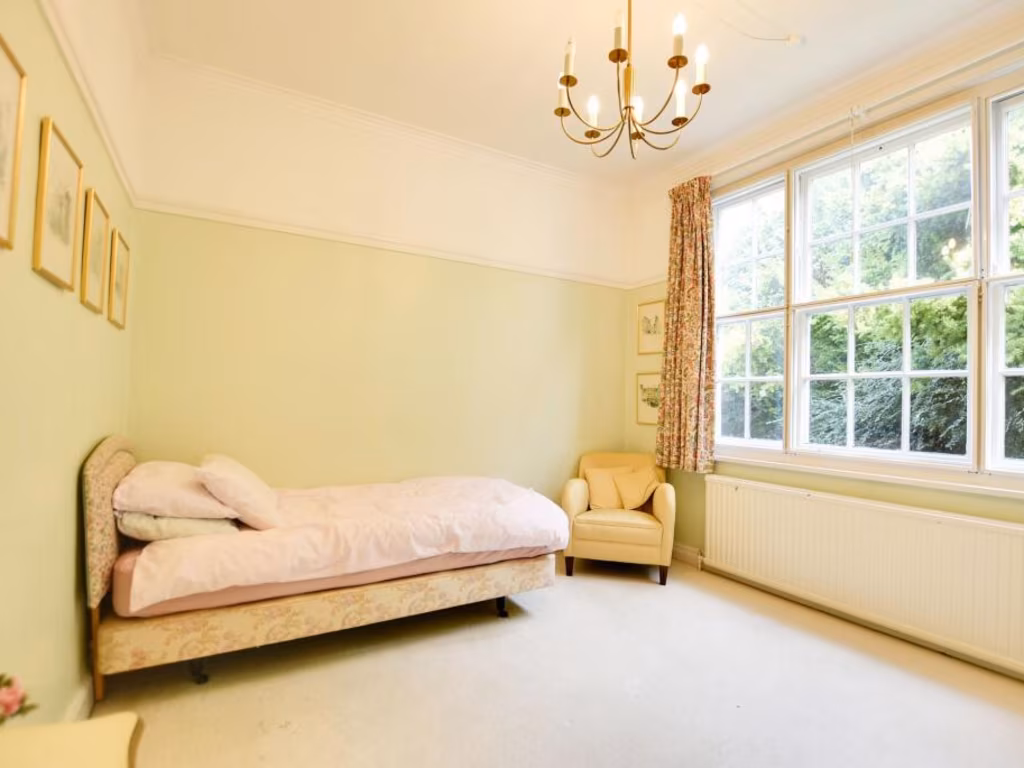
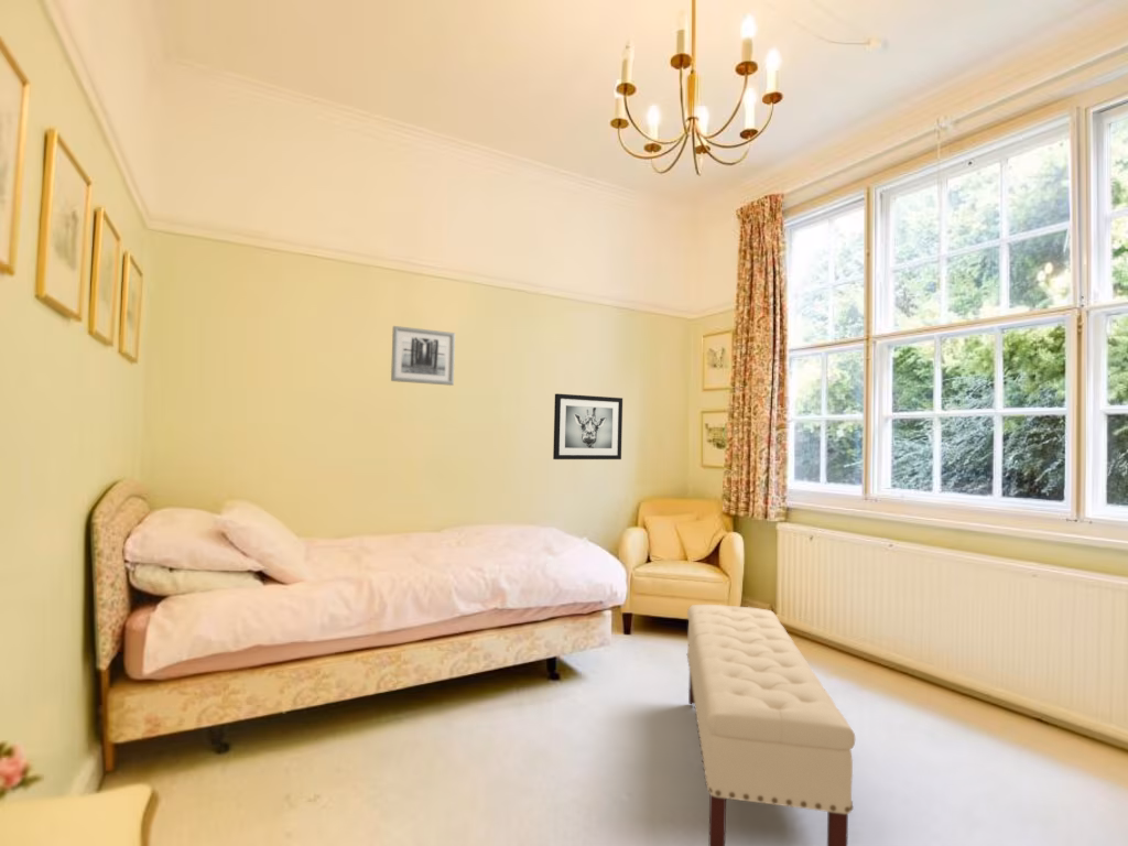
+ wall art [390,325,456,387]
+ wall art [552,392,623,460]
+ bench [686,604,856,846]
